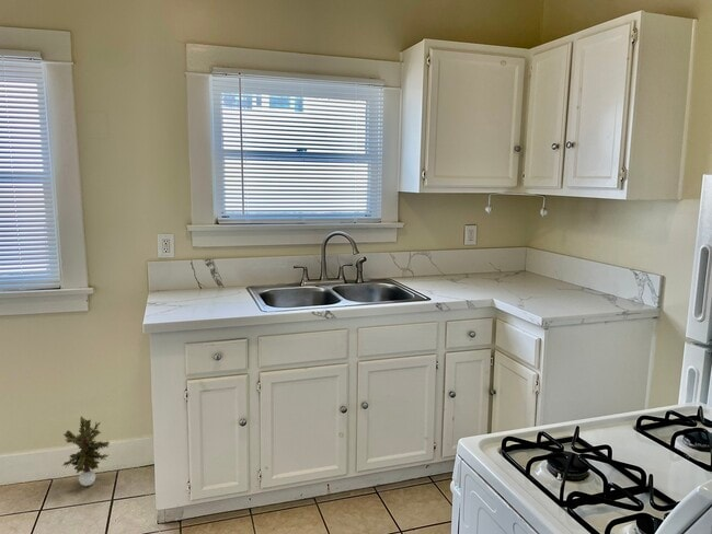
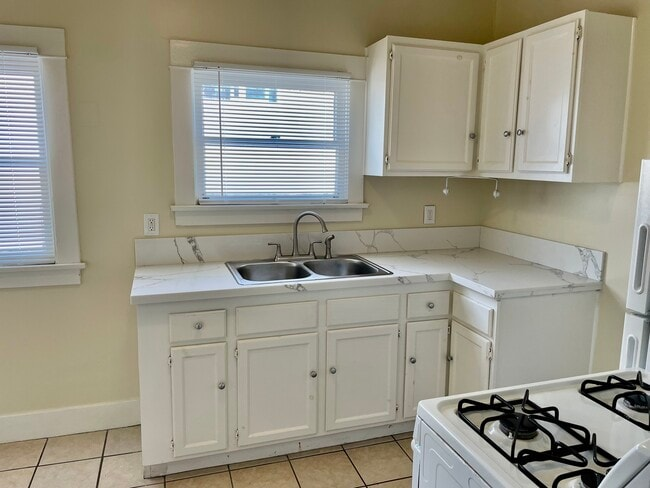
- potted plant [60,415,111,487]
